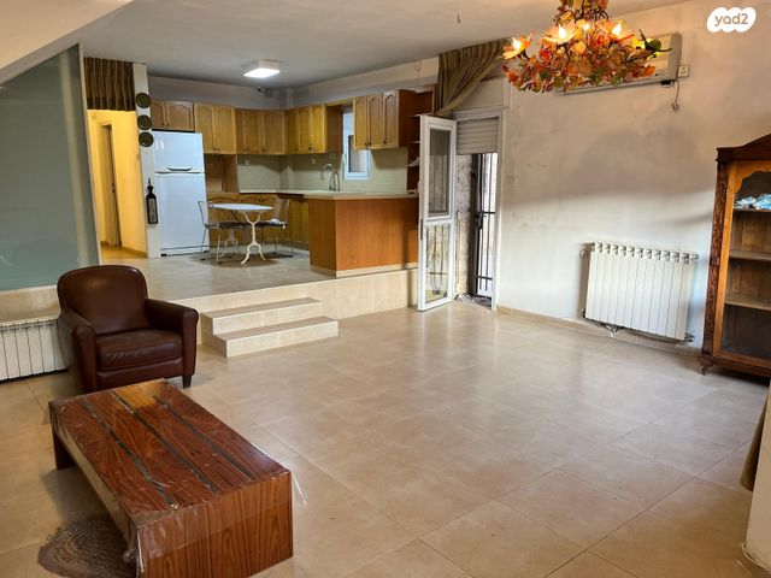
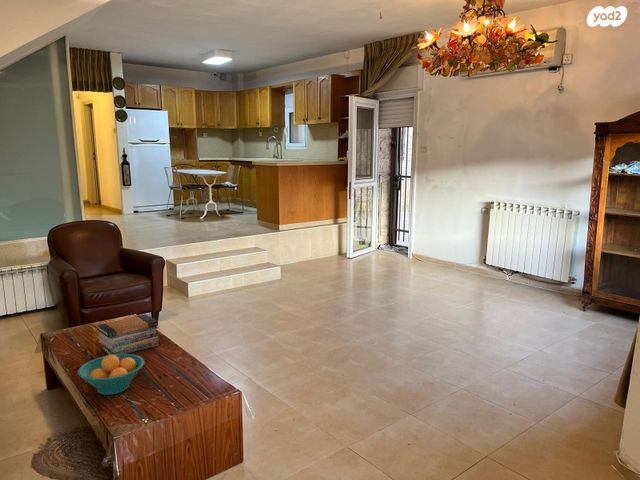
+ fruit bowl [77,353,145,396]
+ book stack [96,313,160,356]
